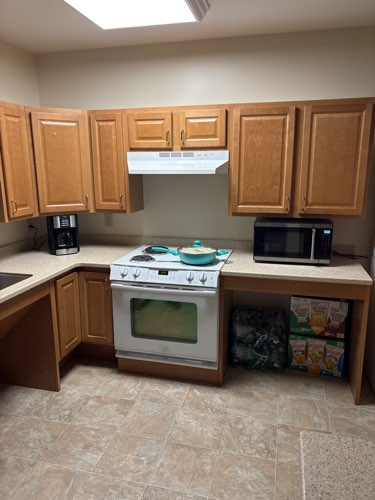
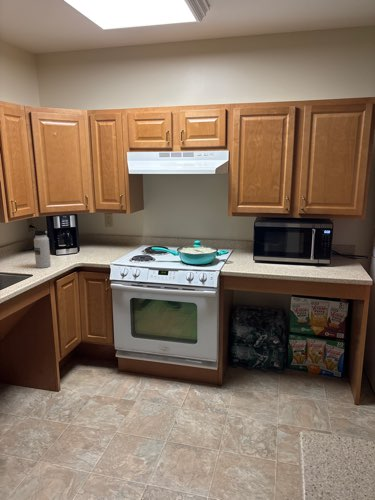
+ water bottle [33,228,52,269]
